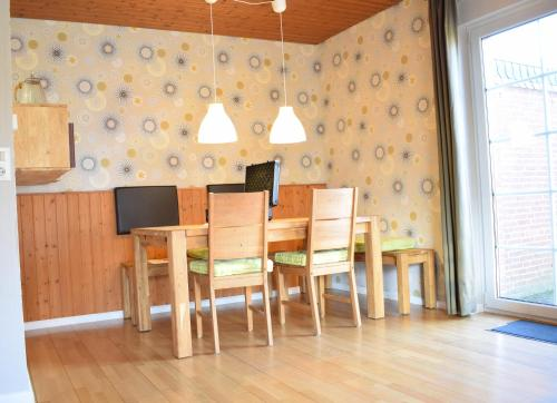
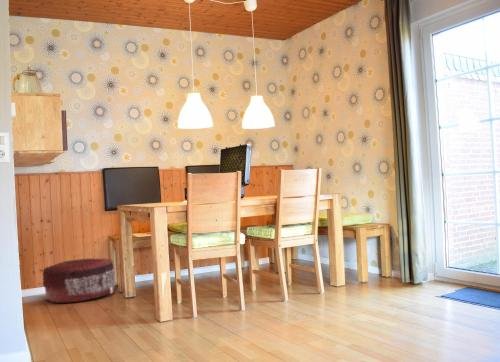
+ pouf [42,257,119,304]
